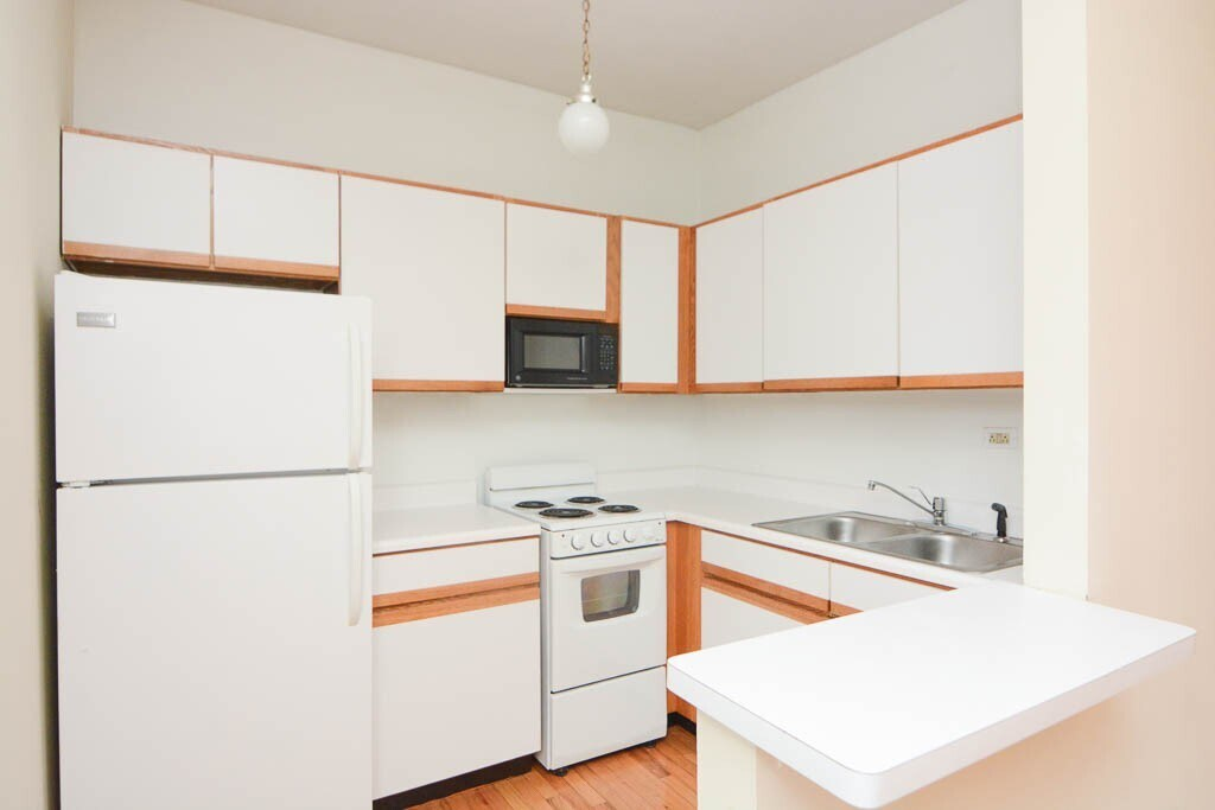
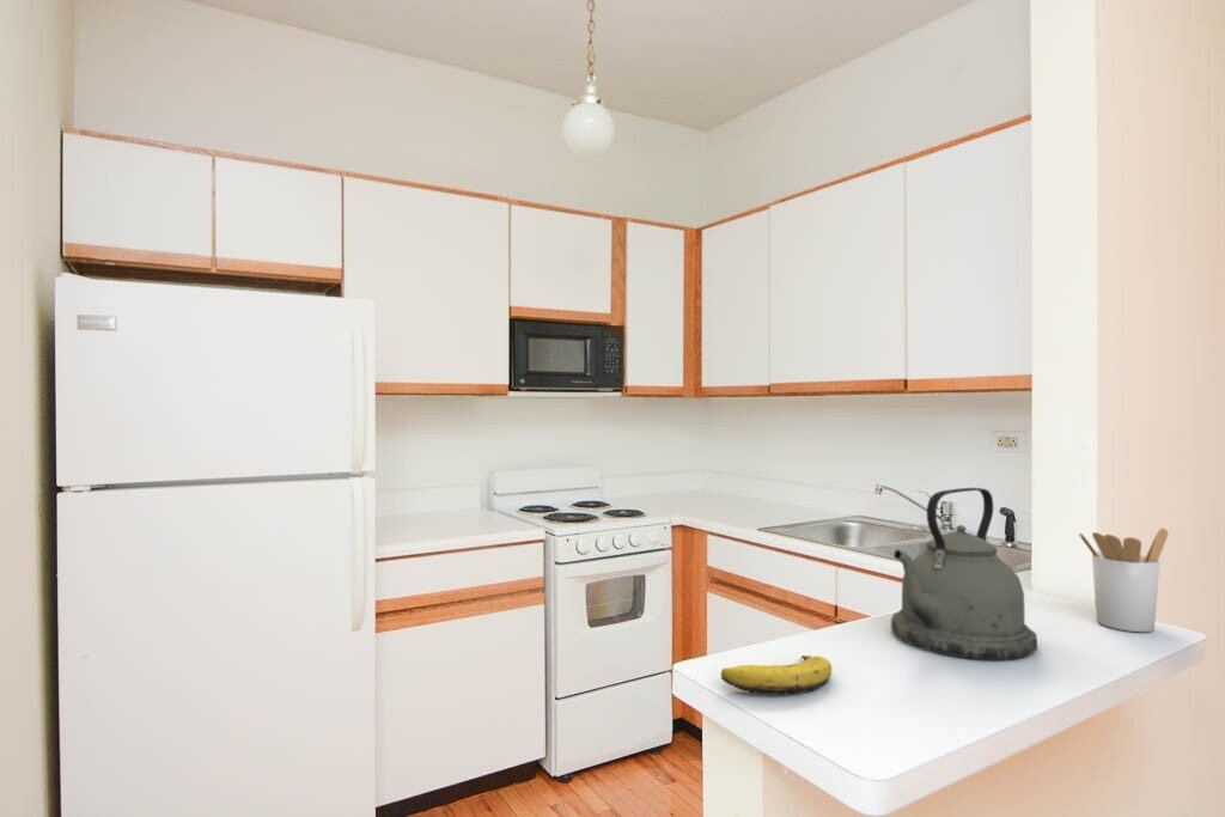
+ banana [720,654,833,696]
+ kettle [890,487,1038,661]
+ utensil holder [1078,526,1169,633]
